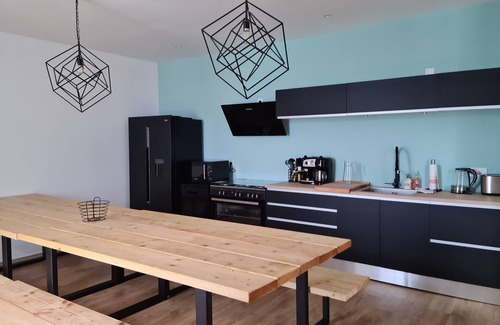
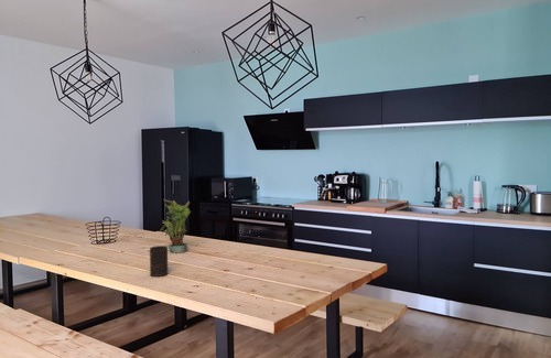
+ cup [149,245,169,278]
+ potted plant [159,198,192,253]
